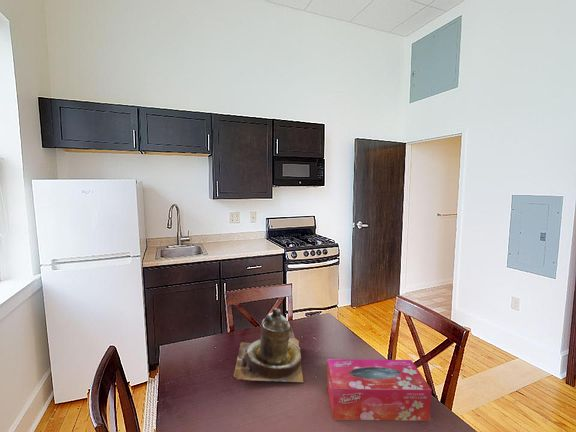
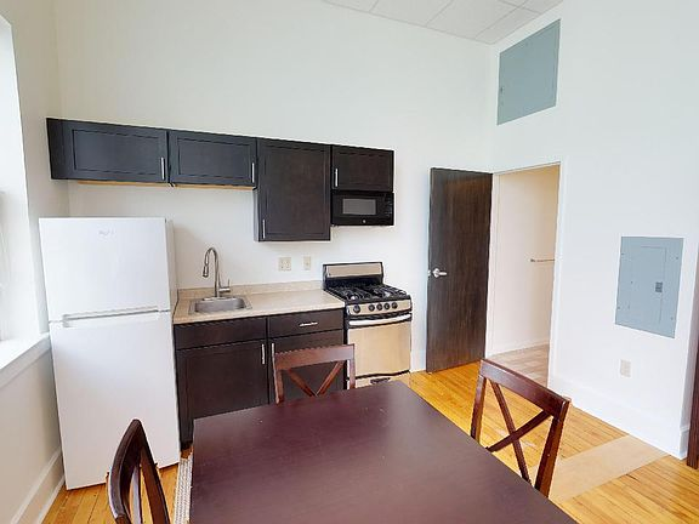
- tissue box [326,358,432,422]
- teapot [233,307,304,383]
